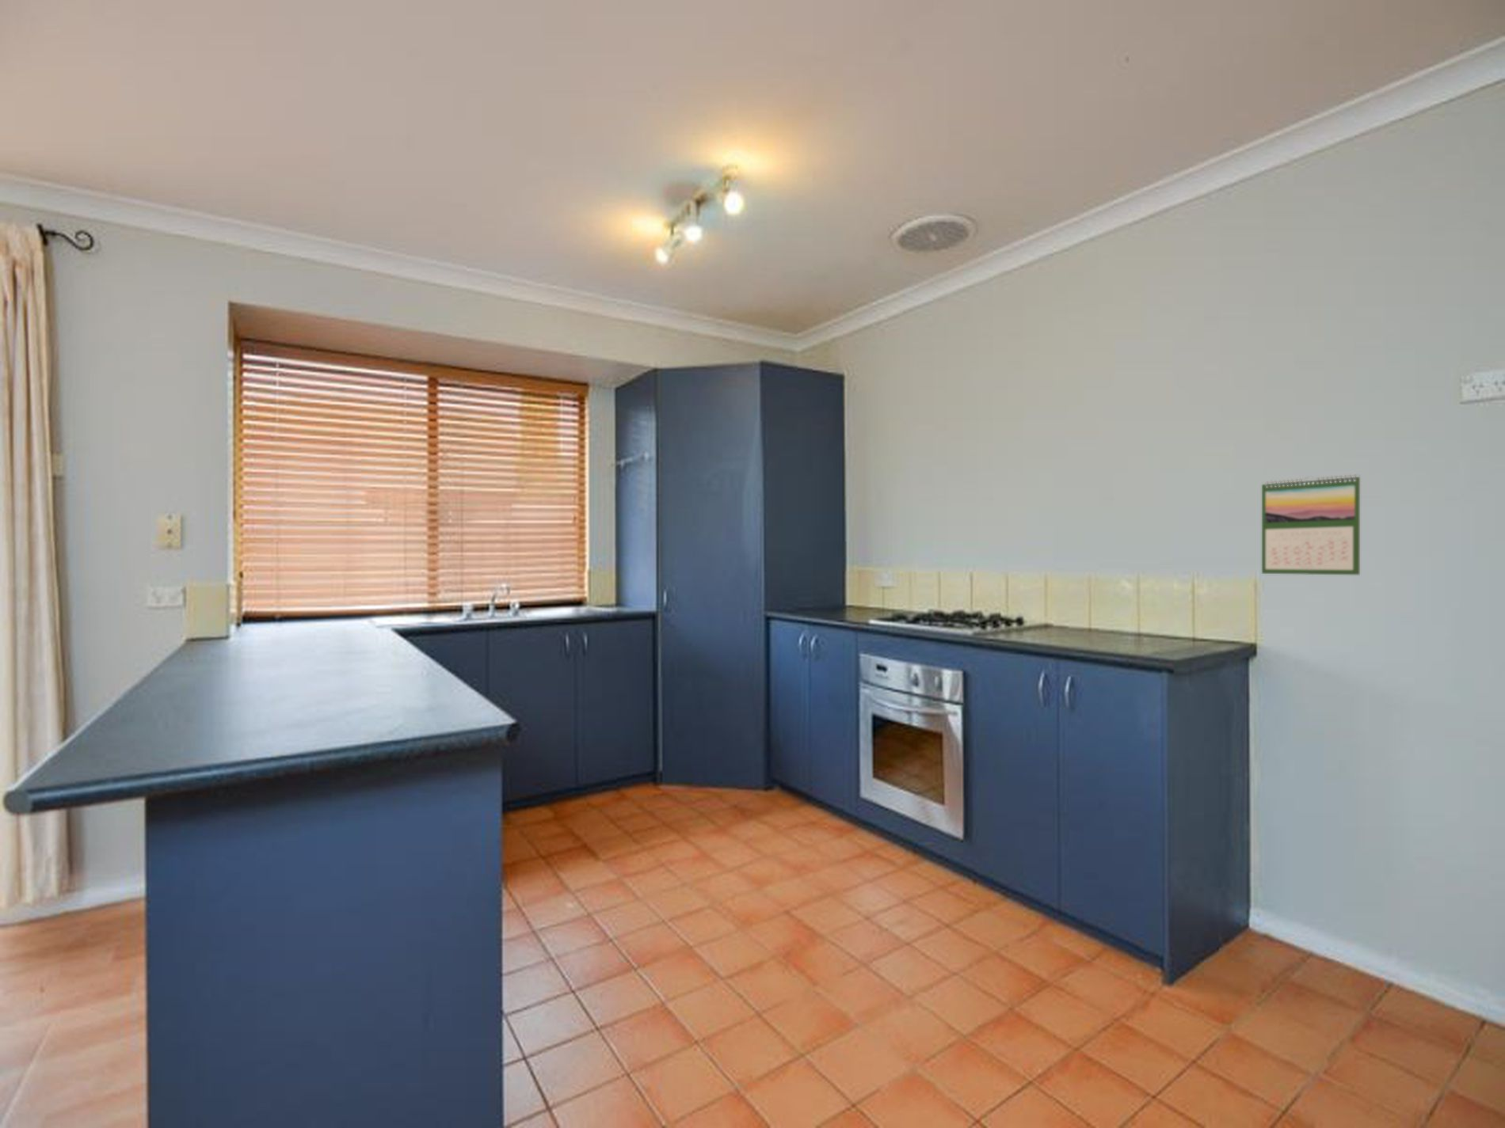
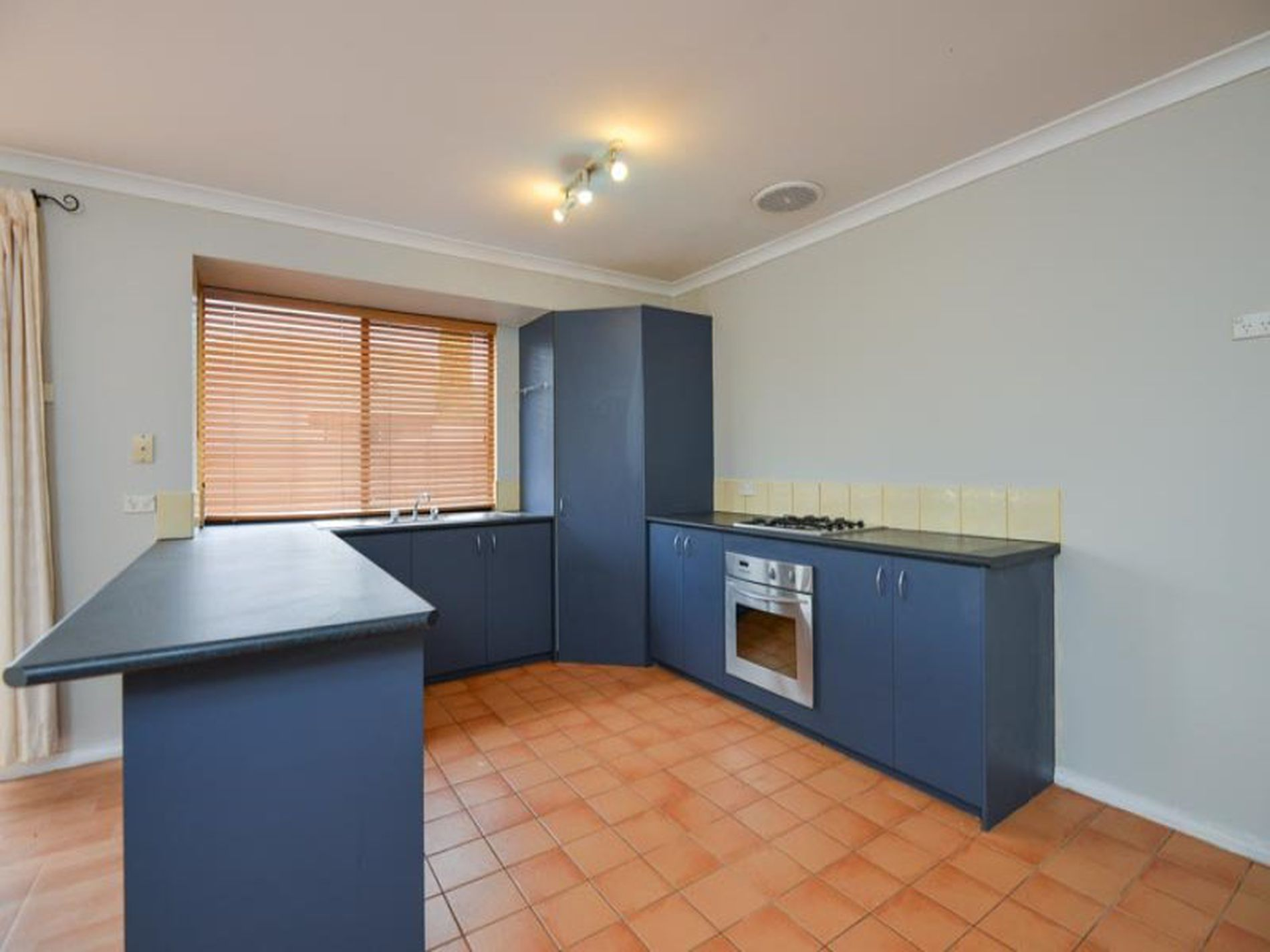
- calendar [1261,474,1360,576]
